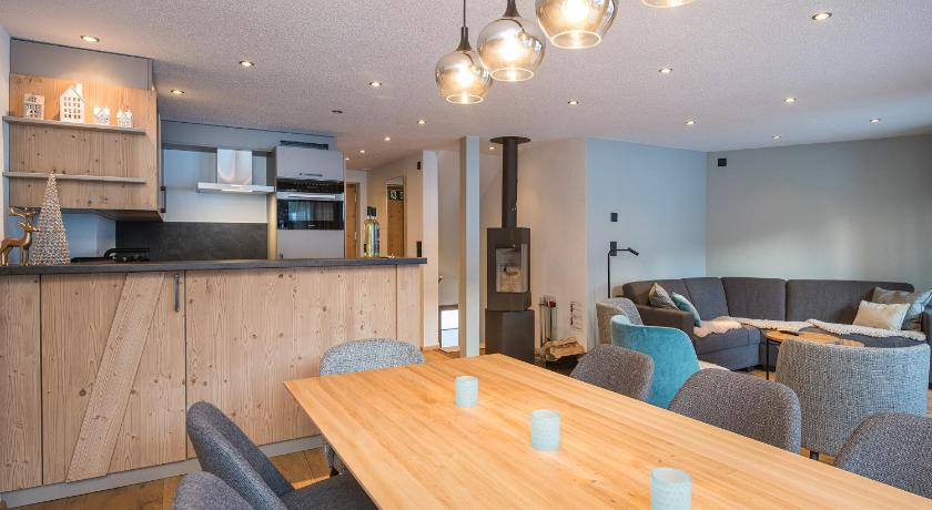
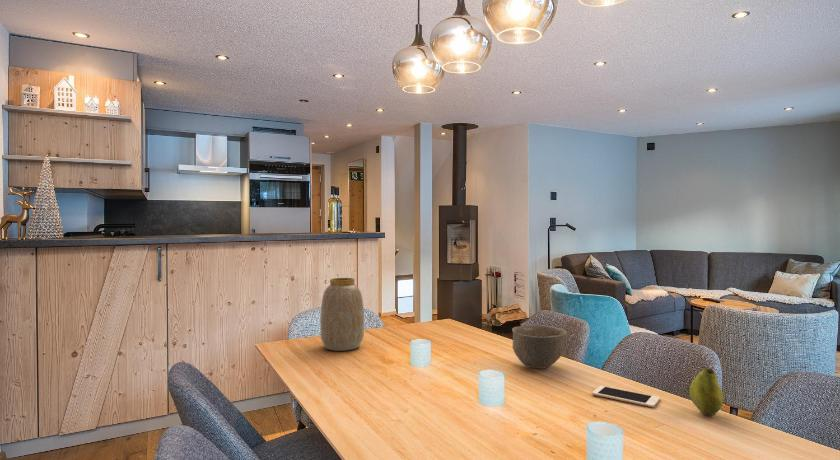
+ vase [319,277,365,352]
+ bowl [511,324,568,370]
+ cell phone [591,385,661,408]
+ fruit [688,367,725,417]
